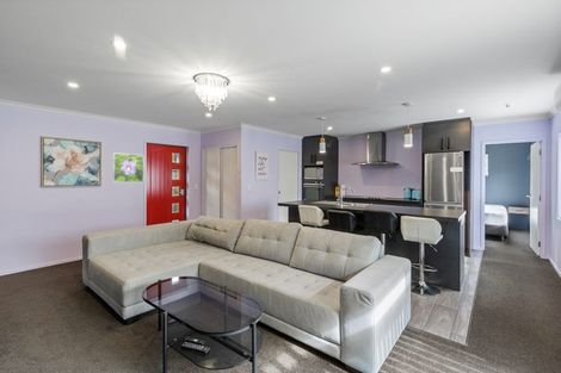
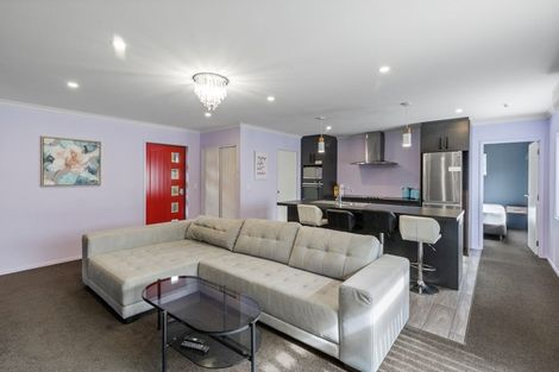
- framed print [112,151,144,184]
